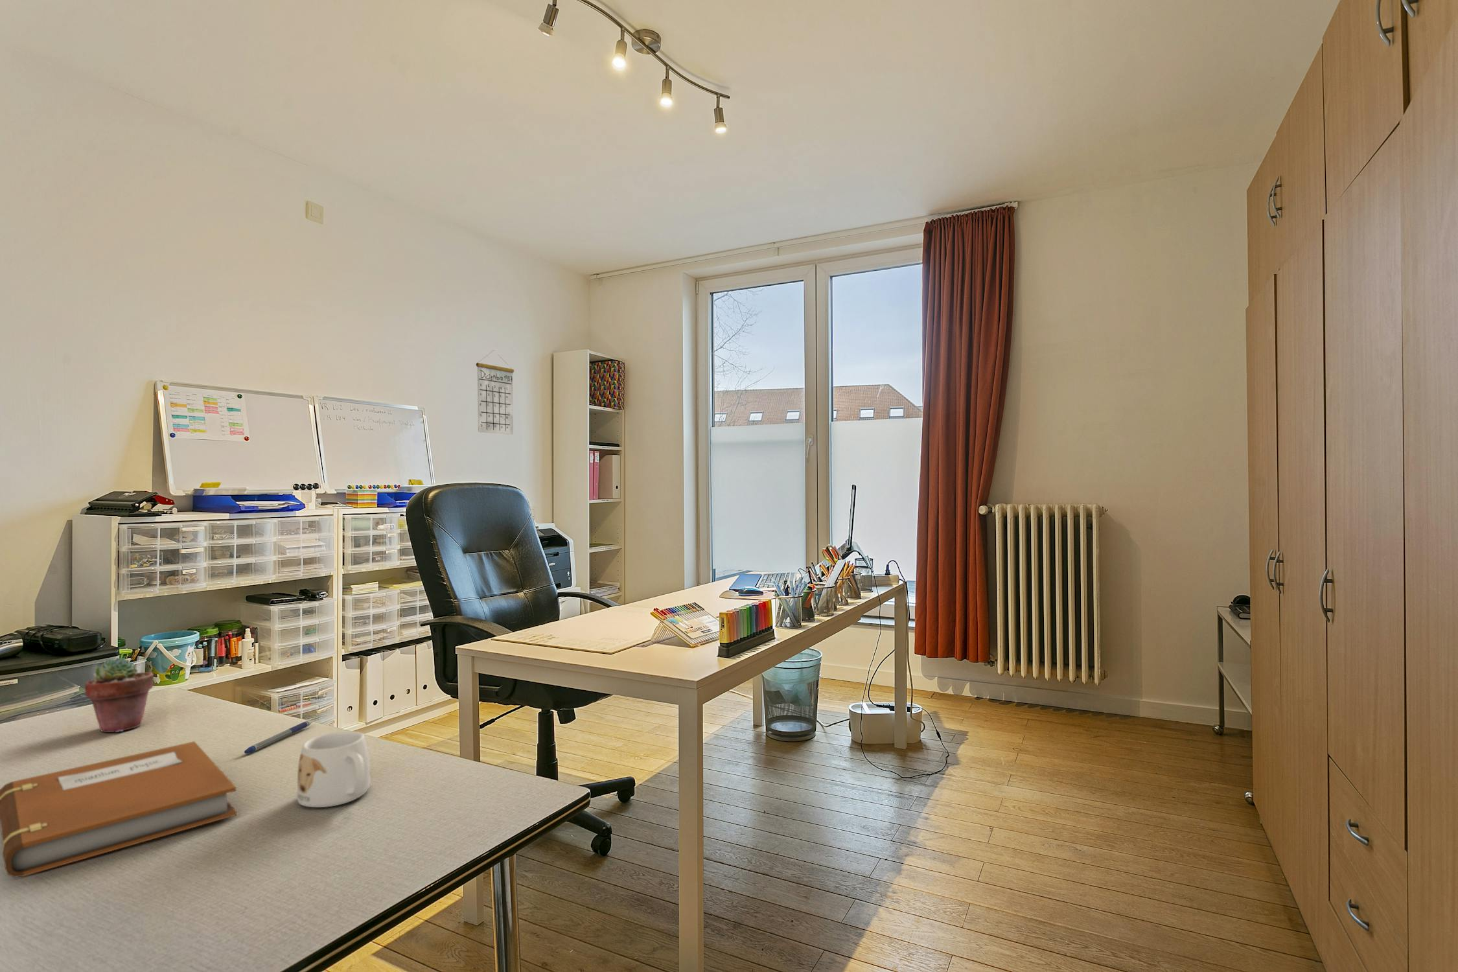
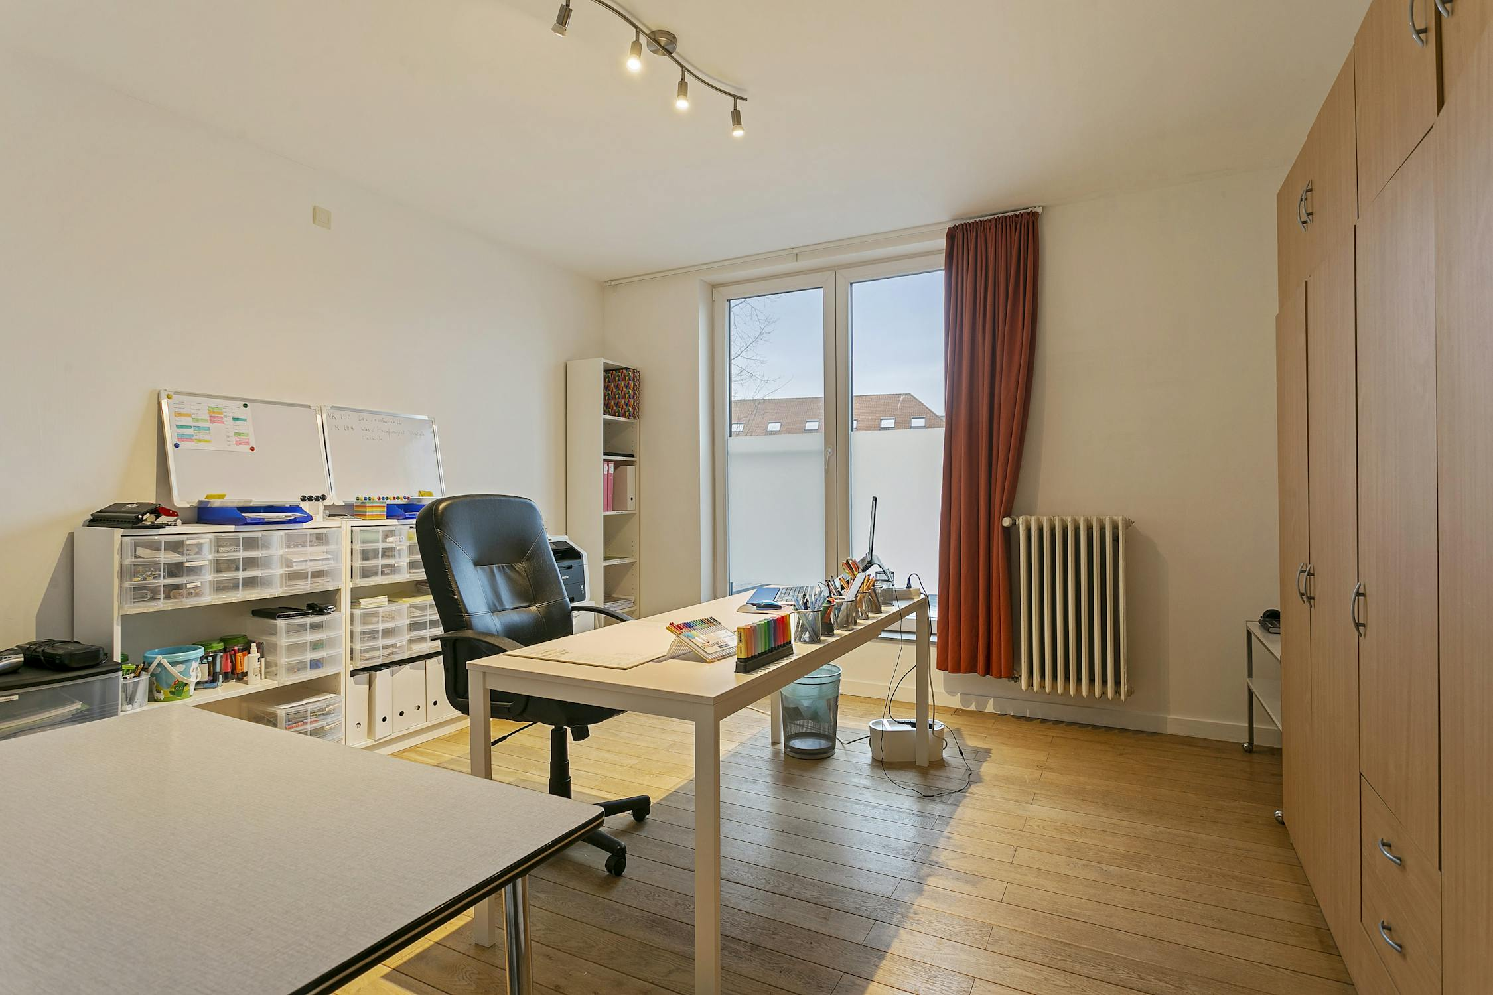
- calendar [475,350,514,435]
- notebook [0,741,238,878]
- pen [244,719,315,754]
- mug [296,730,371,808]
- potted succulent [85,656,154,733]
